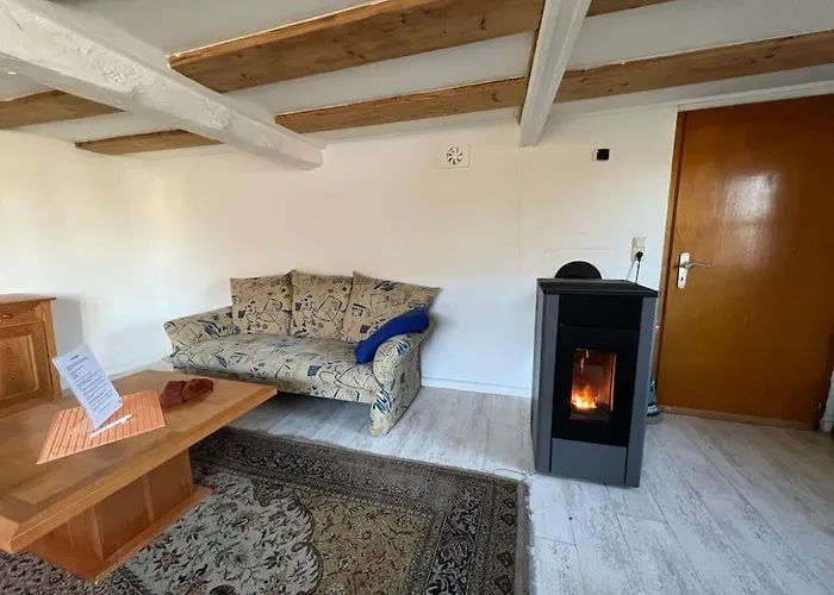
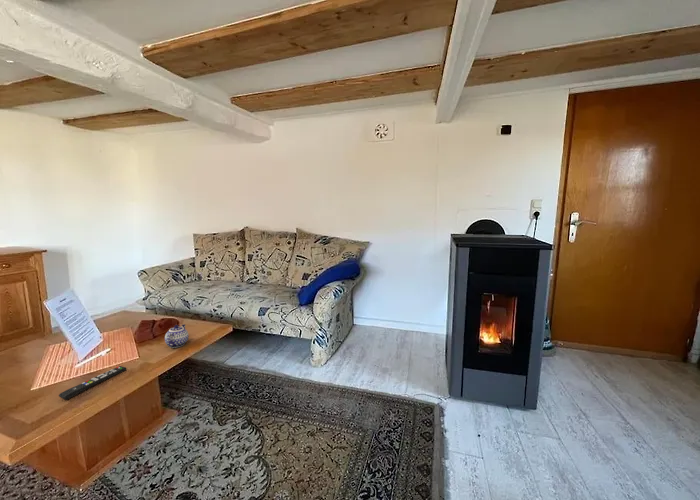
+ teapot [164,323,189,349]
+ remote control [58,365,127,401]
